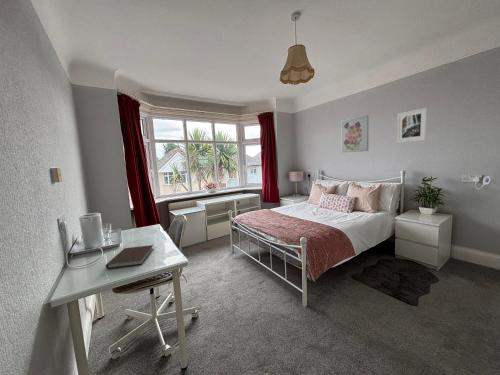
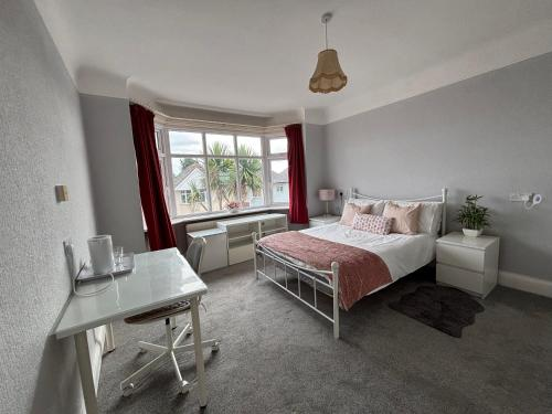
- notebook [105,244,155,270]
- wall art [340,114,370,154]
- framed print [396,107,428,144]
